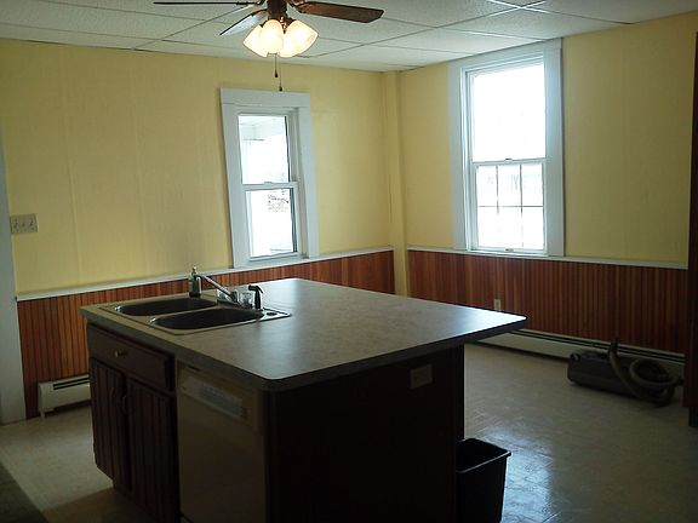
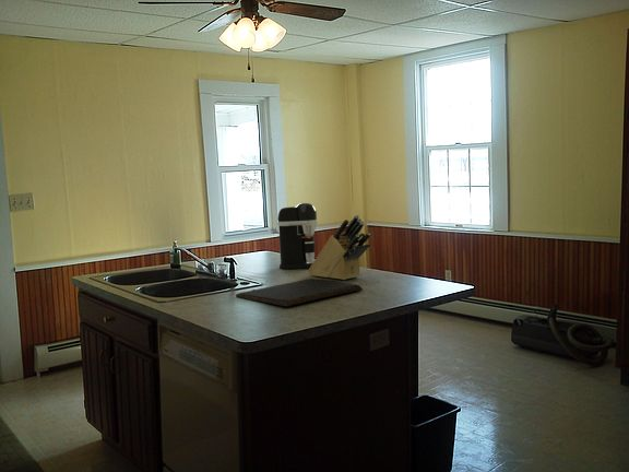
+ coffee maker [276,202,318,270]
+ cutting board [235,278,364,307]
+ knife block [307,214,371,281]
